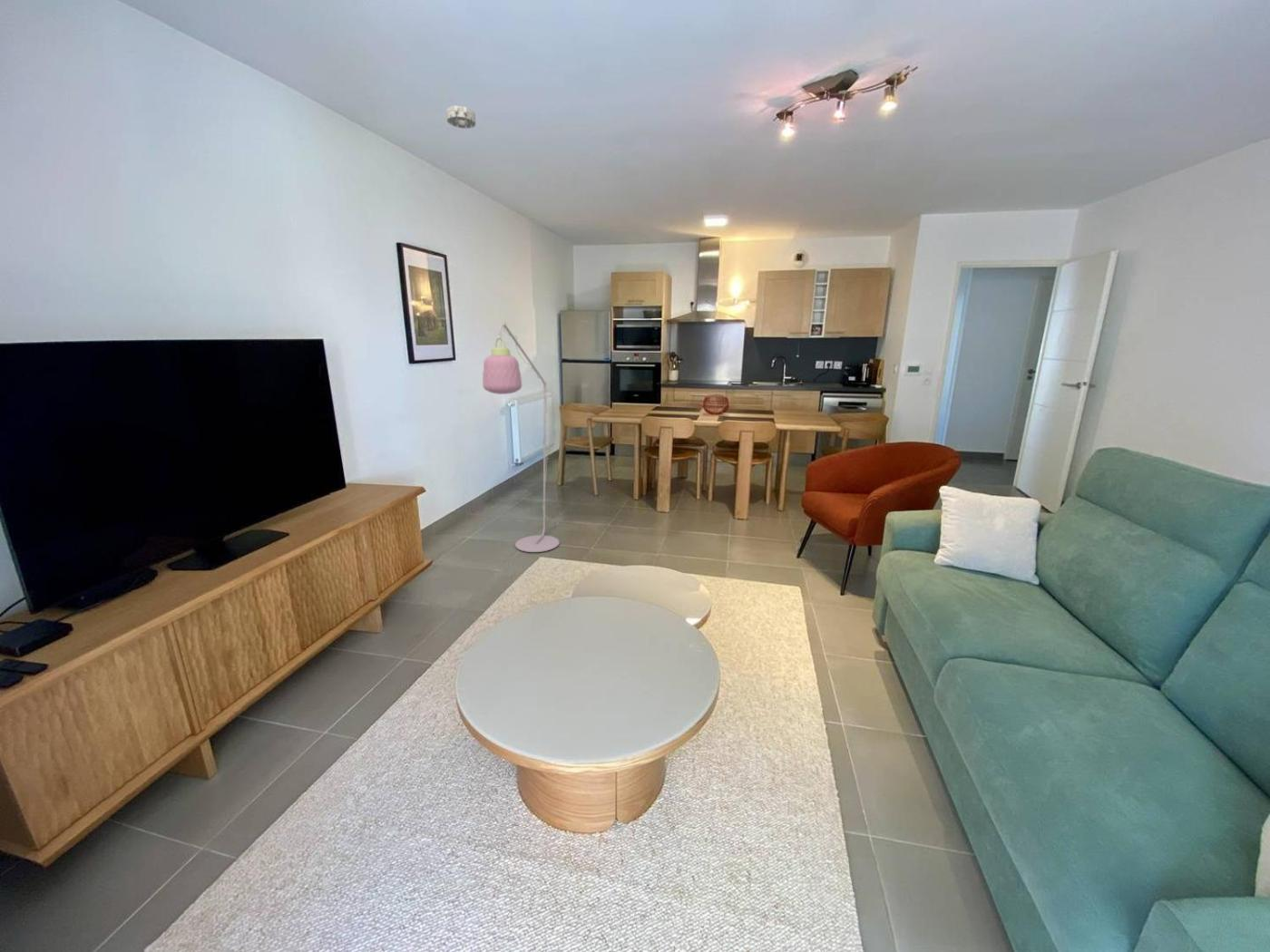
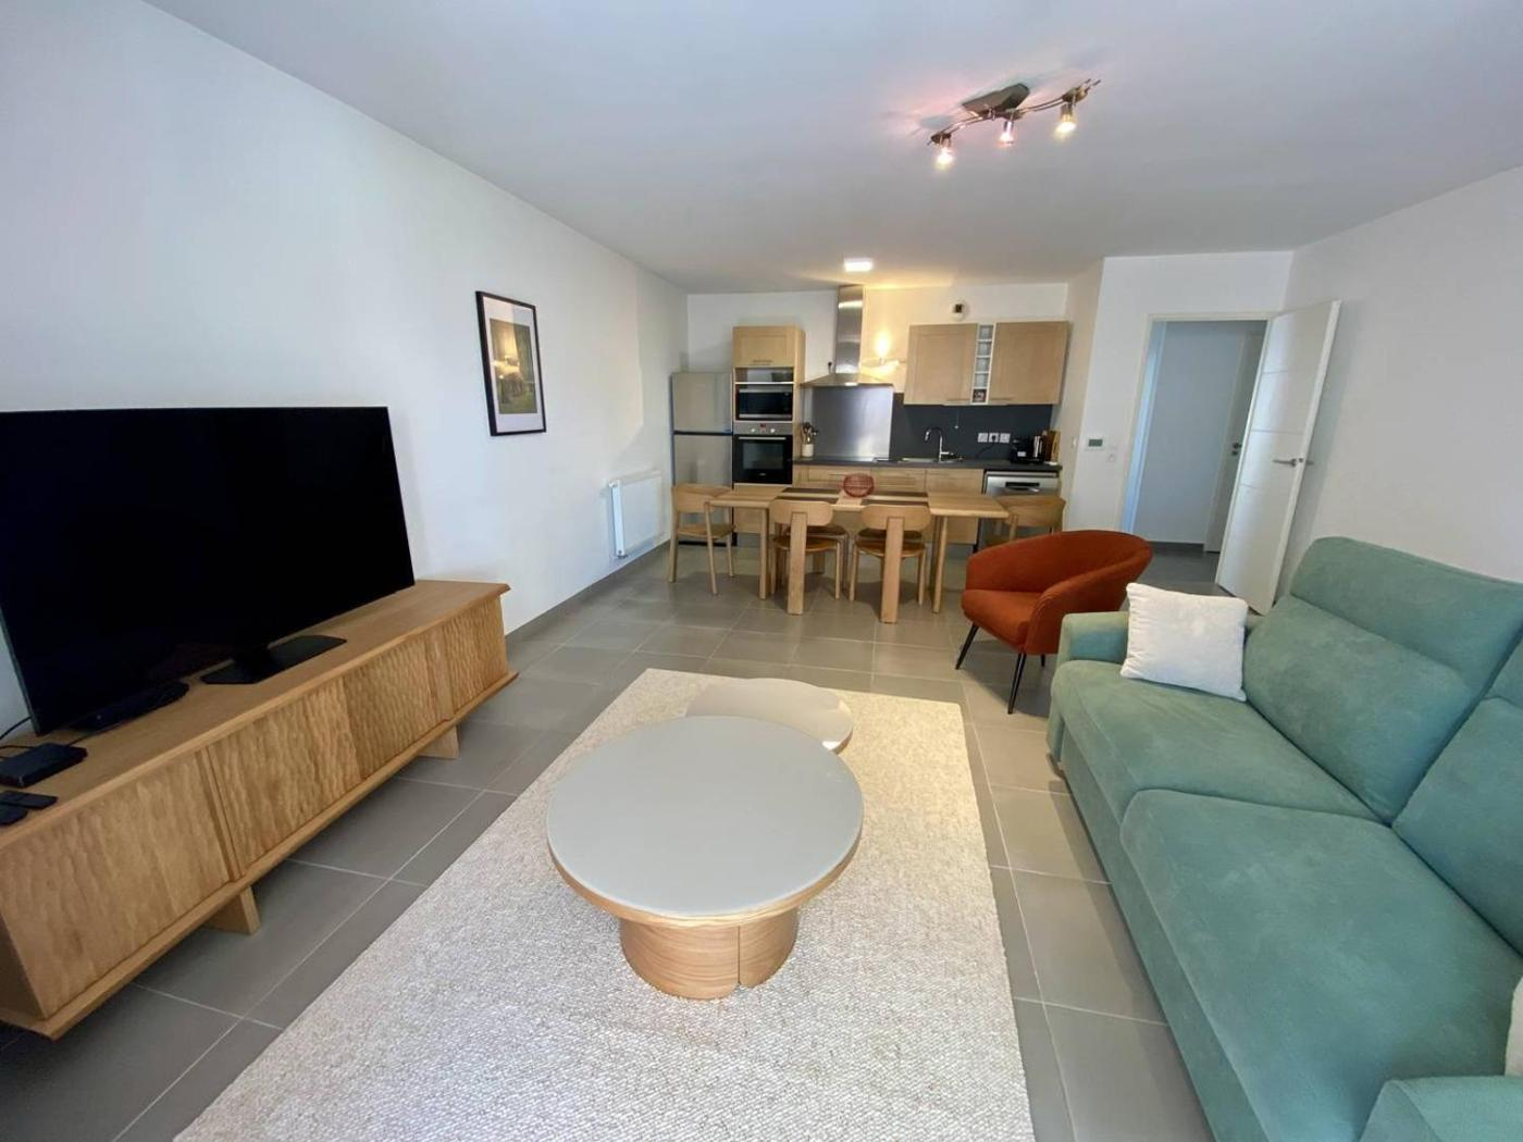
- floor lamp [482,320,562,553]
- smoke detector [445,104,476,130]
